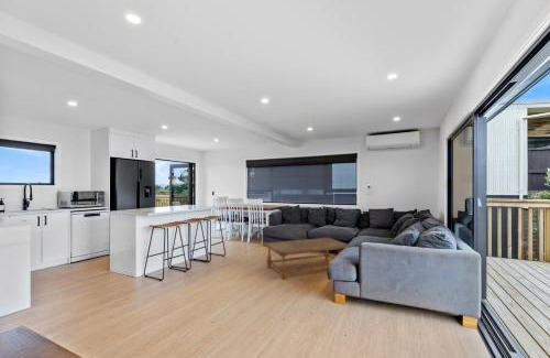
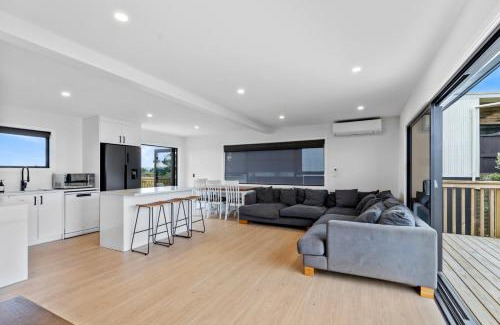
- coffee table [262,236,349,280]
